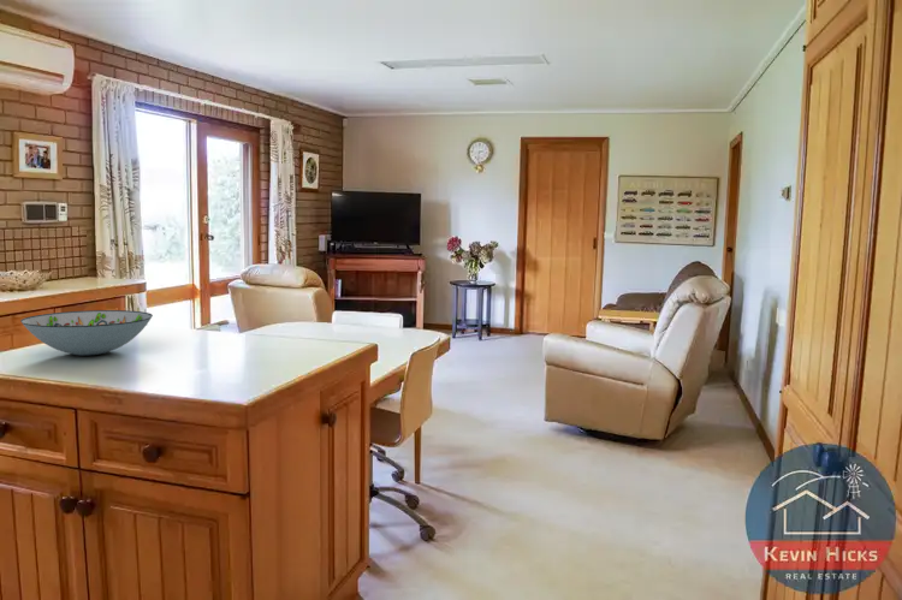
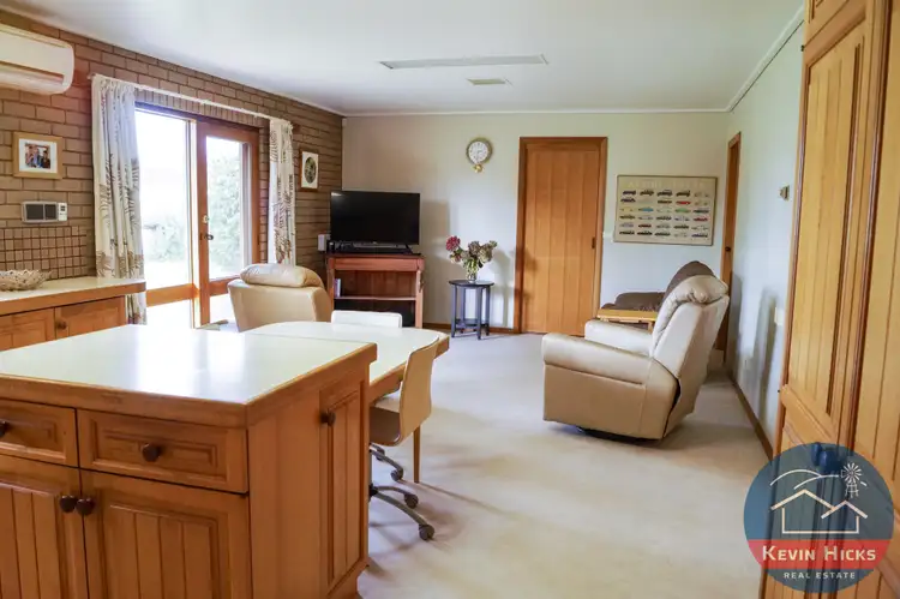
- decorative bowl [19,309,154,357]
